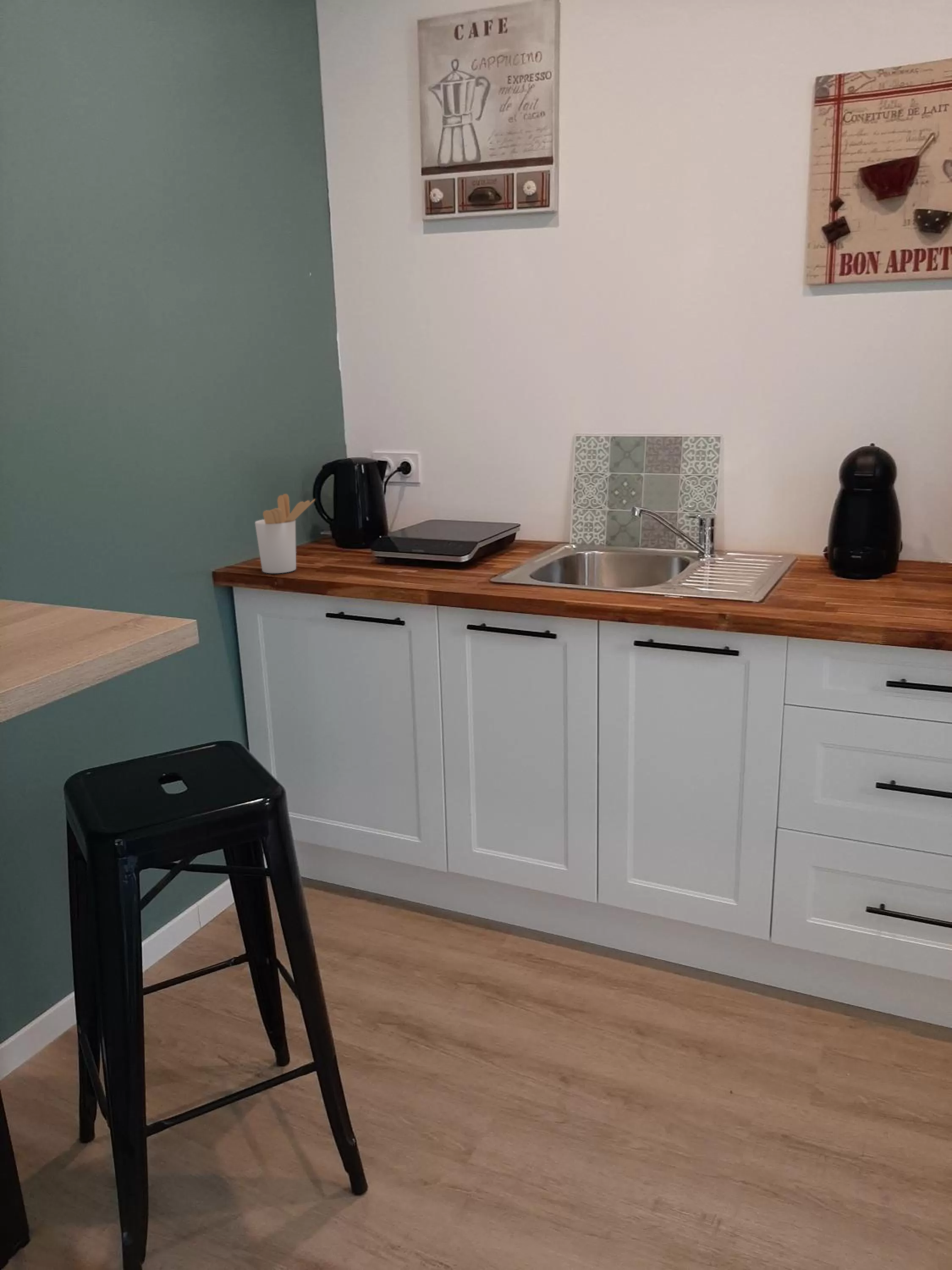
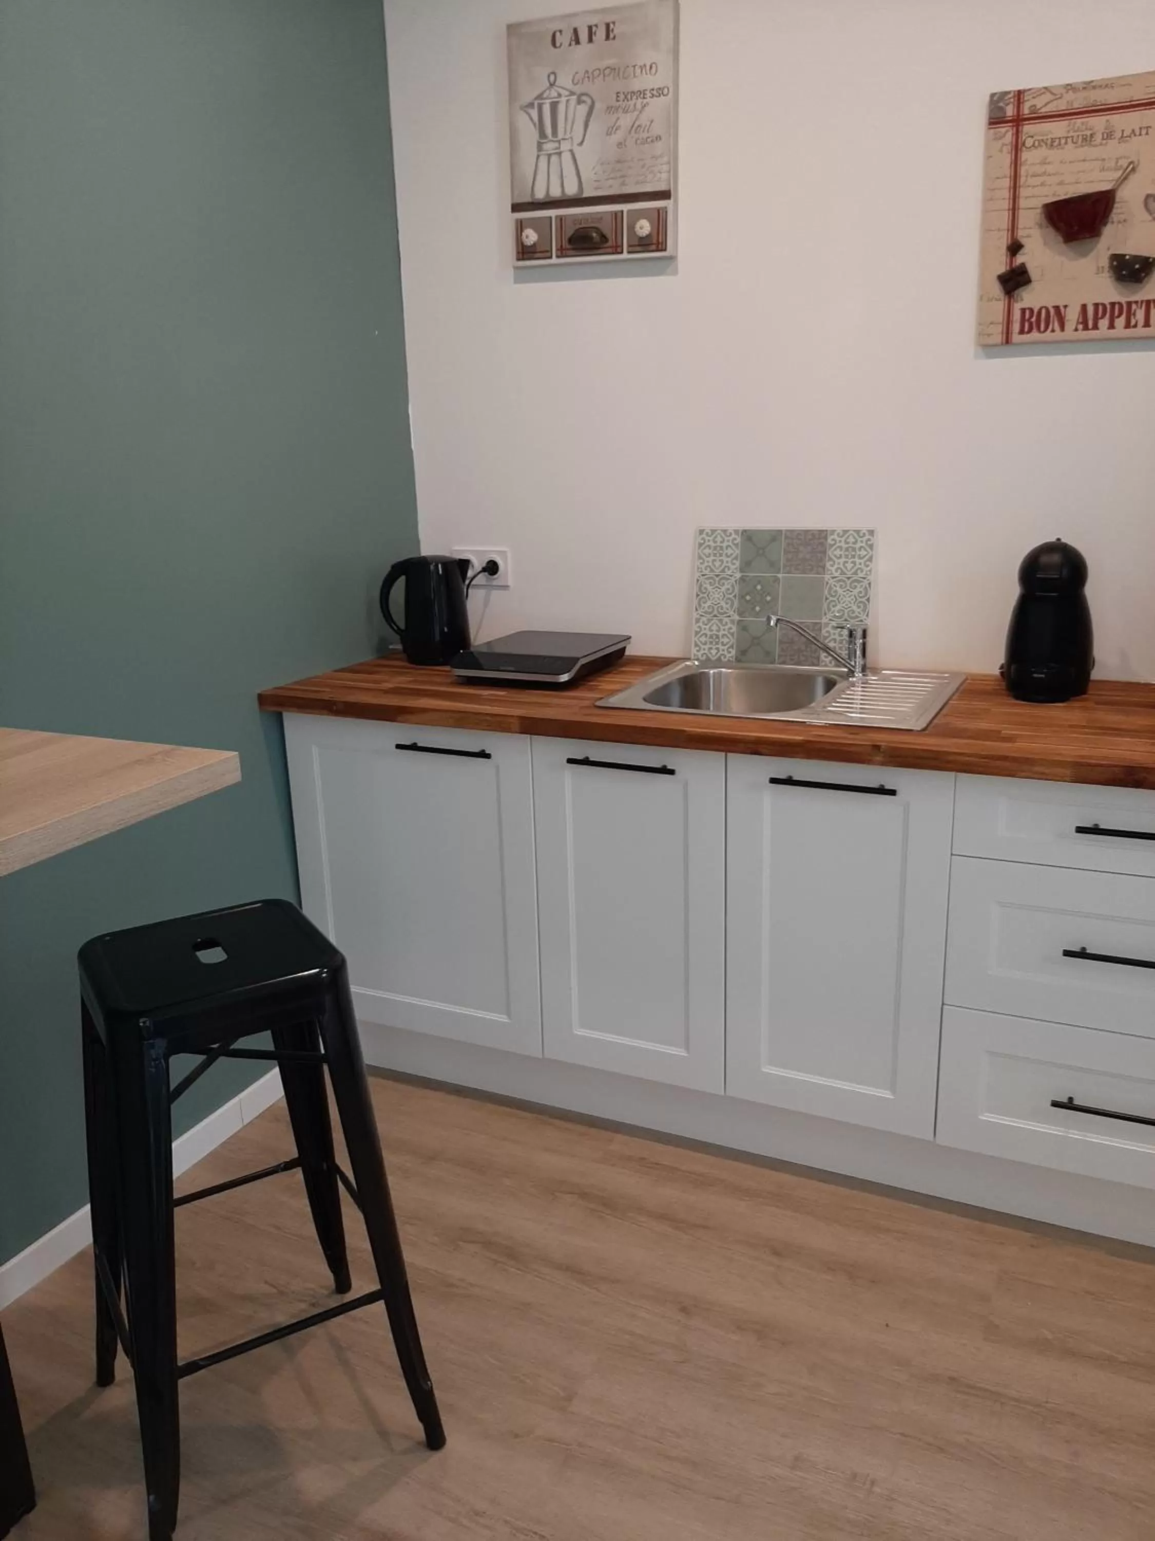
- utensil holder [254,493,316,574]
